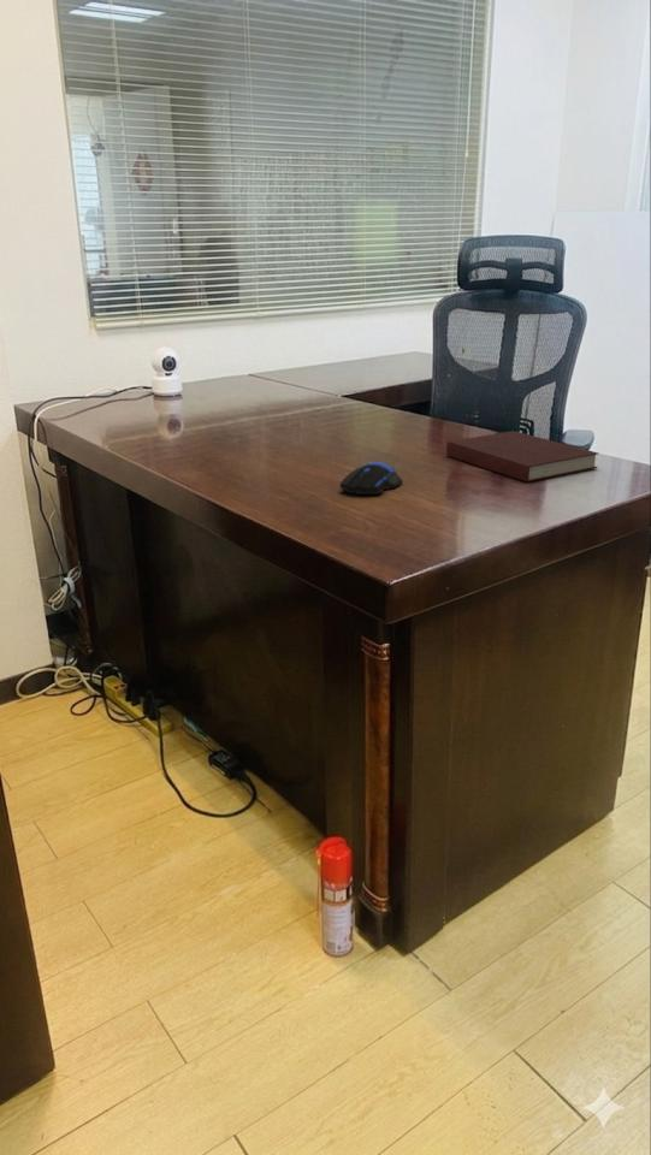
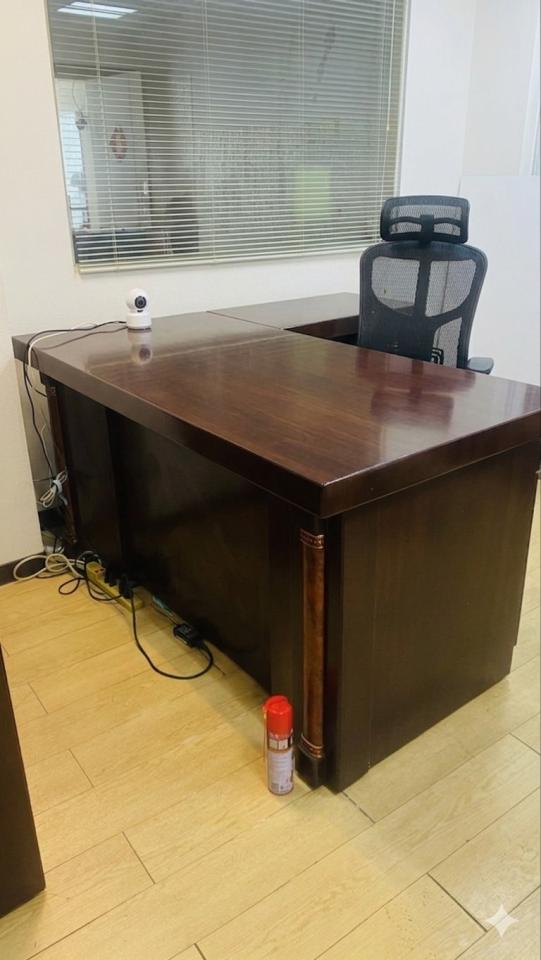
- notebook [445,430,599,484]
- computer mouse [338,461,403,496]
